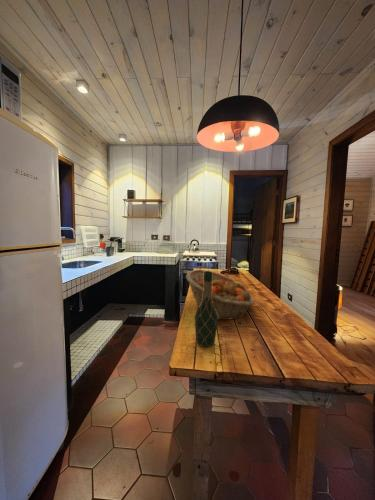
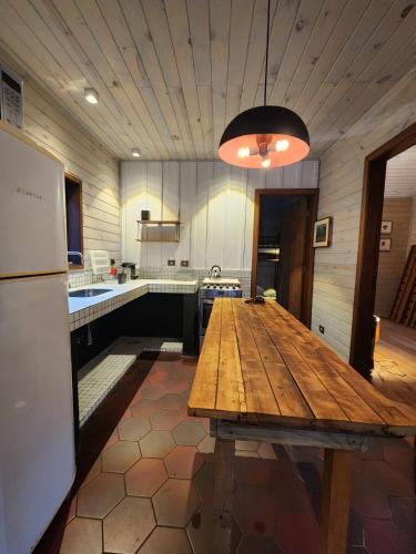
- fruit basket [185,268,255,321]
- wine bottle [194,270,219,348]
